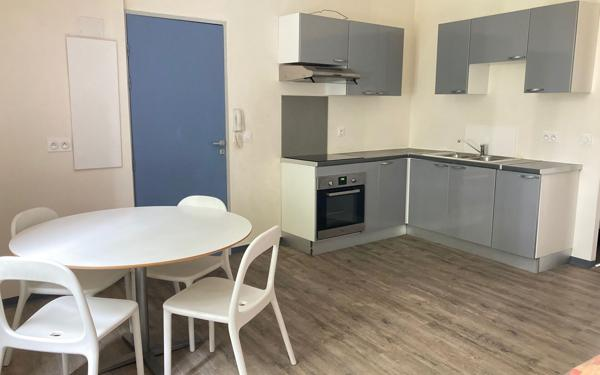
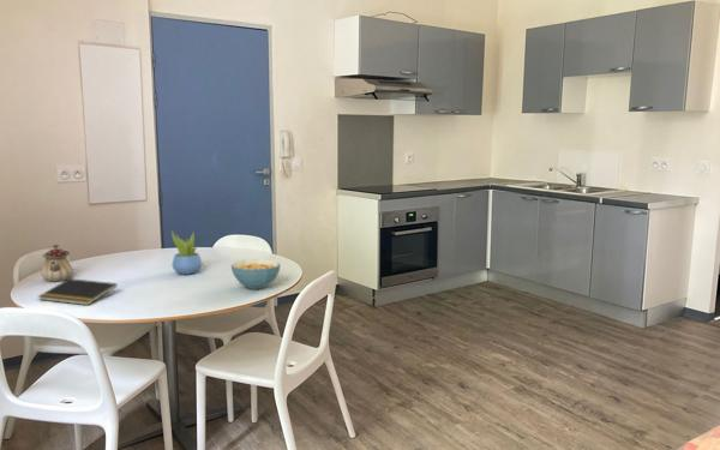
+ notepad [37,277,119,306]
+ succulent plant [170,230,203,276]
+ cereal bowl [230,258,282,290]
+ teapot [41,244,74,283]
